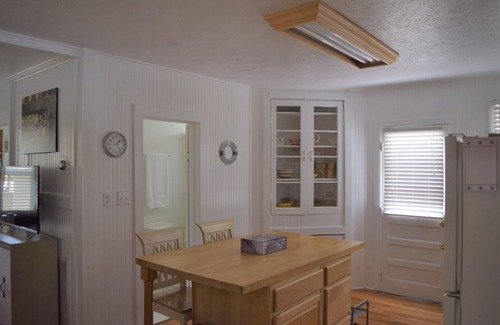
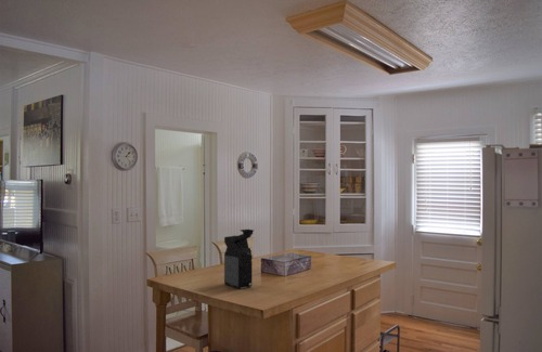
+ coffee maker [223,229,255,290]
